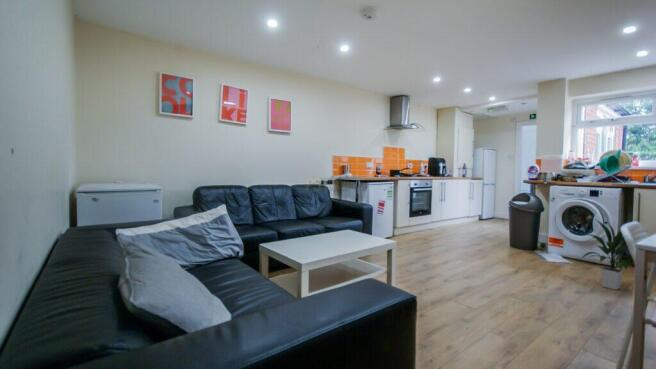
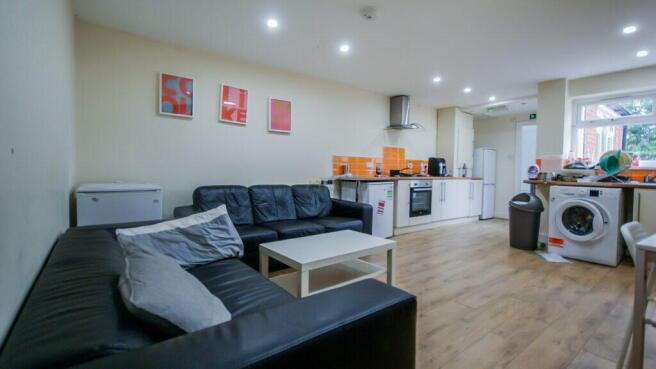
- indoor plant [579,219,649,291]
